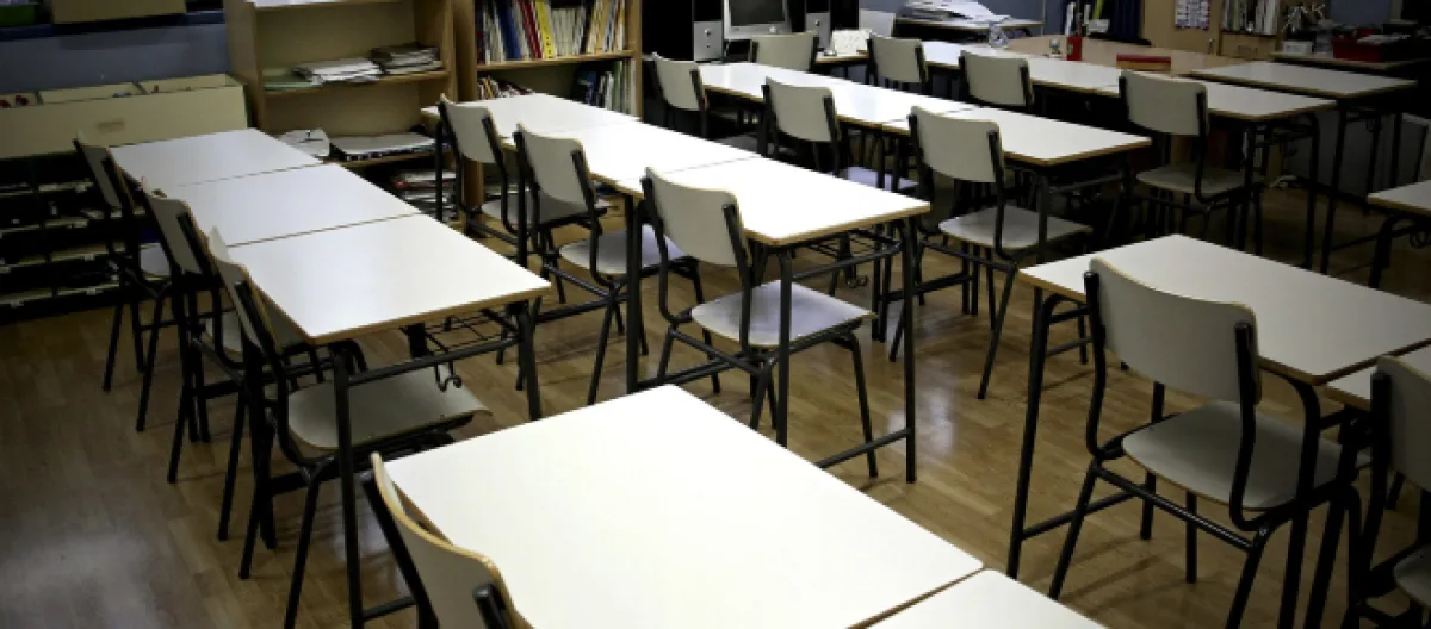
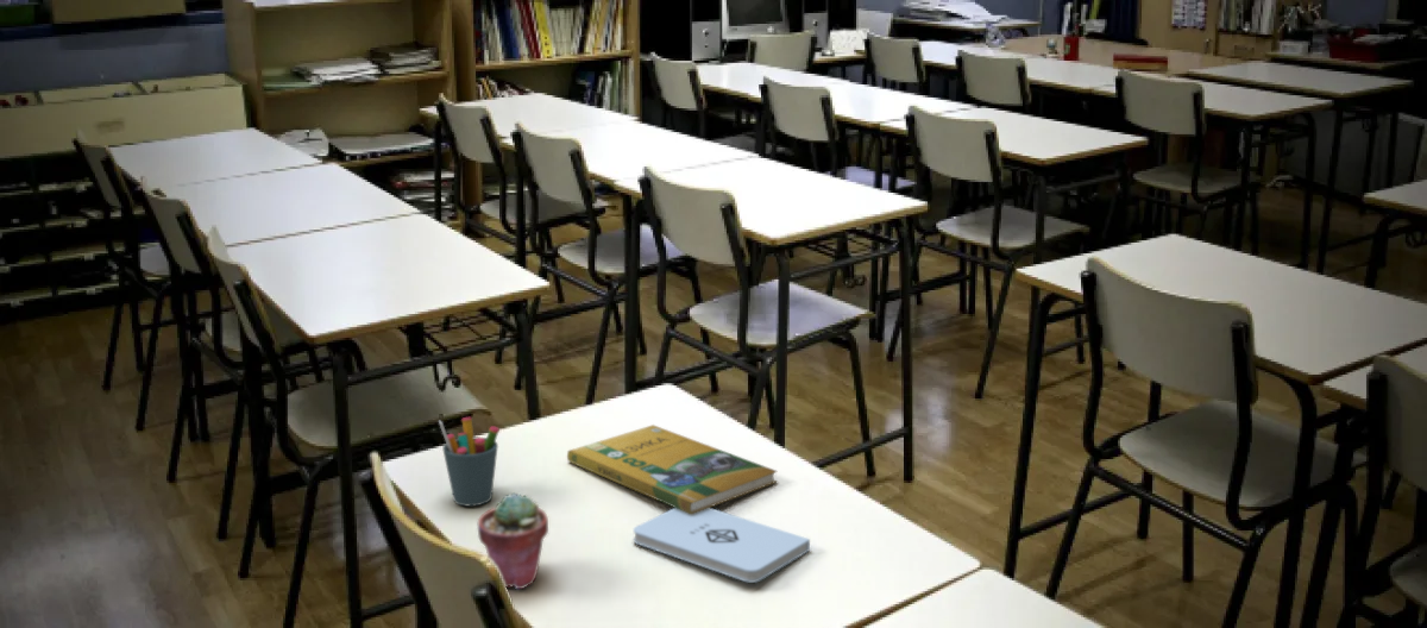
+ notepad [633,507,811,584]
+ booklet [566,423,778,514]
+ potted succulent [477,491,549,590]
+ pen holder [438,416,501,507]
